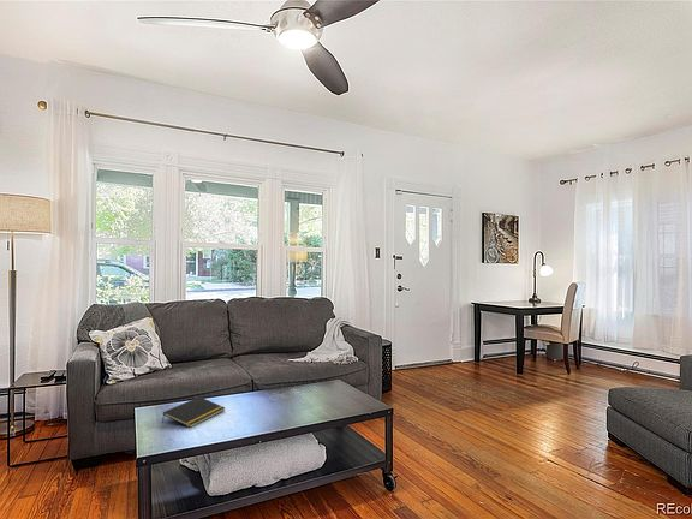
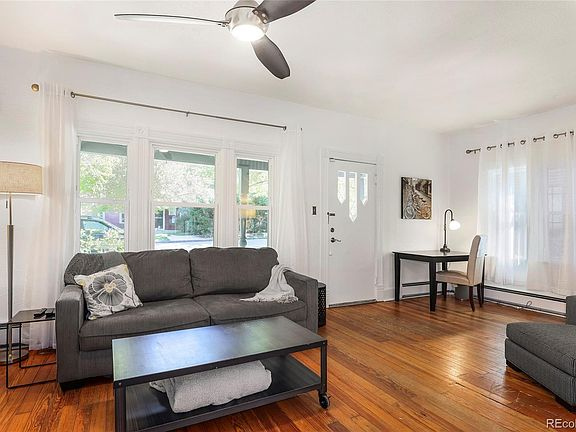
- notepad [161,395,226,429]
